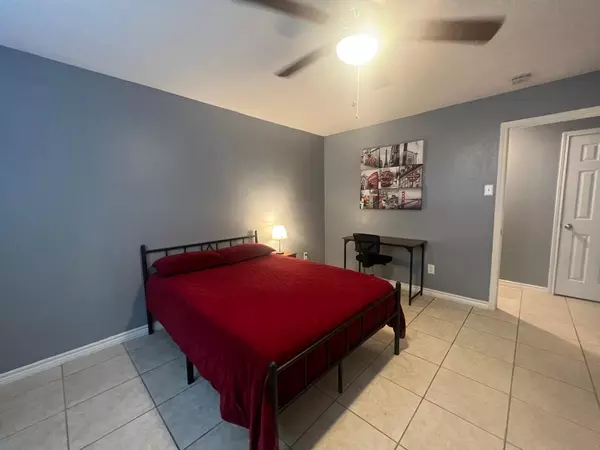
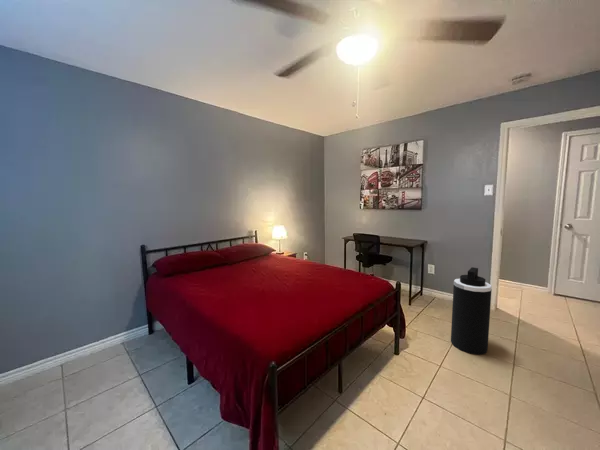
+ trash can [450,266,493,356]
